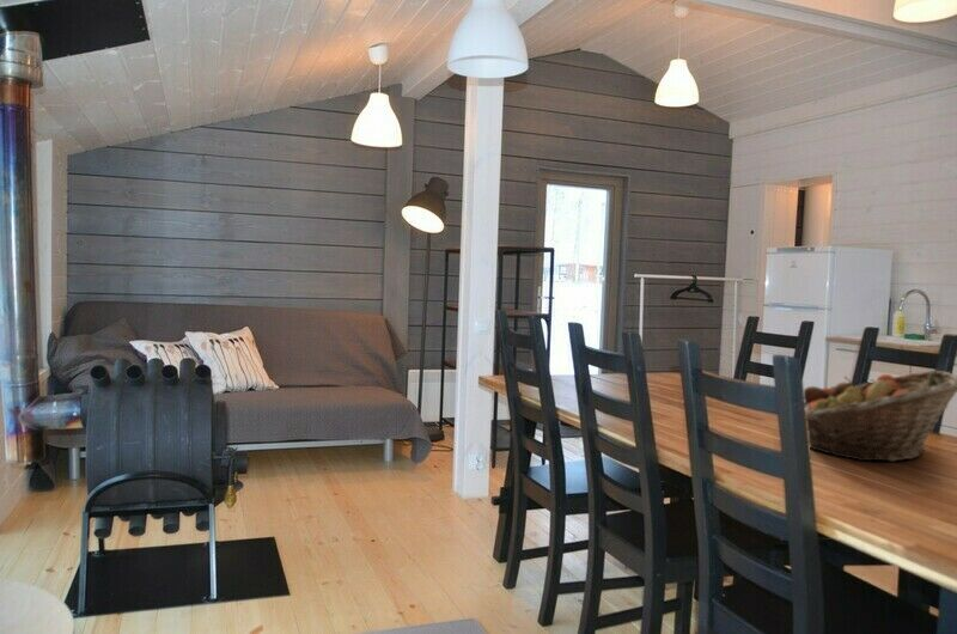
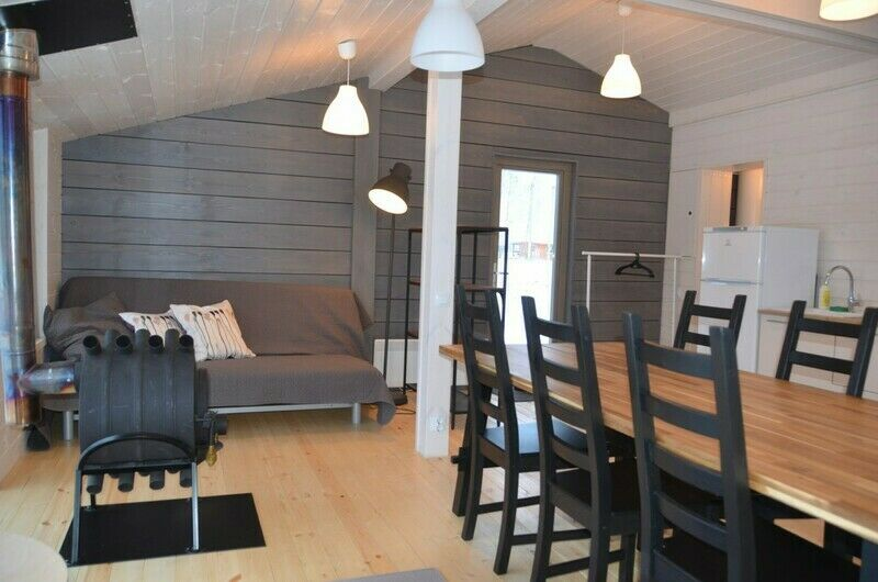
- fruit basket [803,370,957,463]
